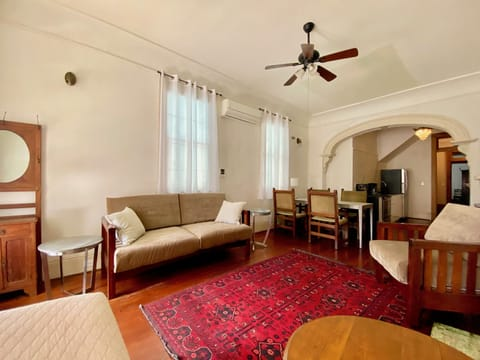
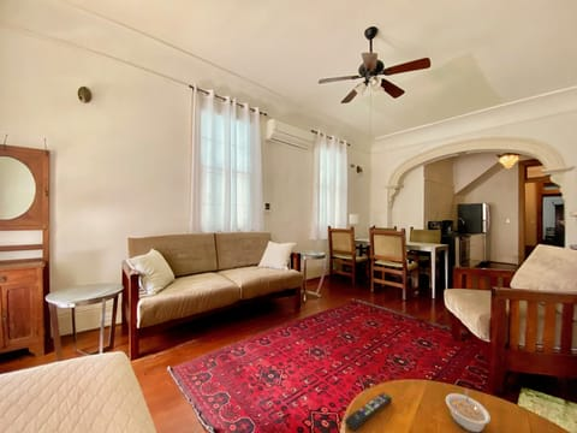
+ legume [445,388,492,433]
+ remote control [344,391,393,432]
